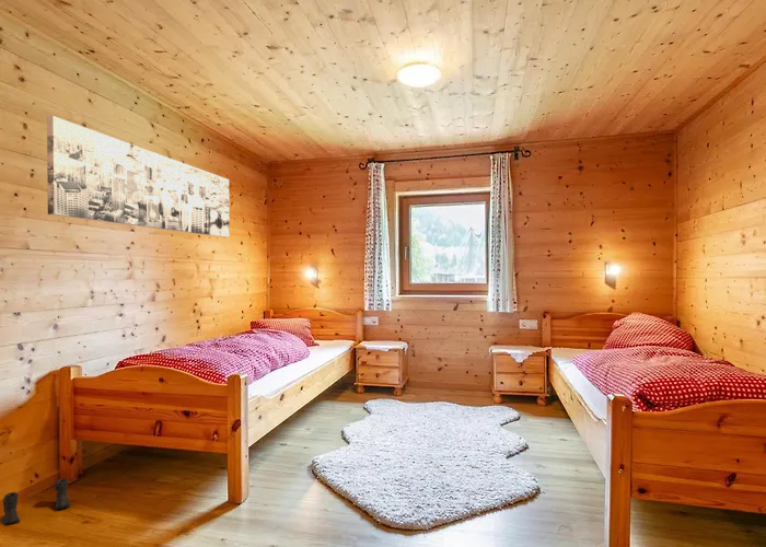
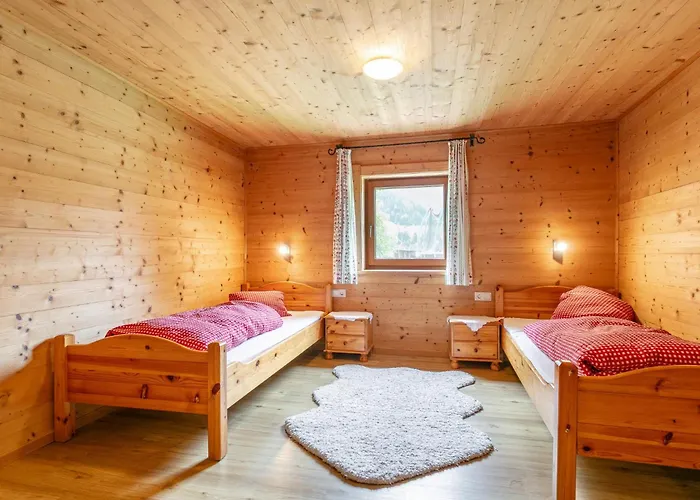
- wall art [46,115,231,238]
- boots [0,478,72,527]
